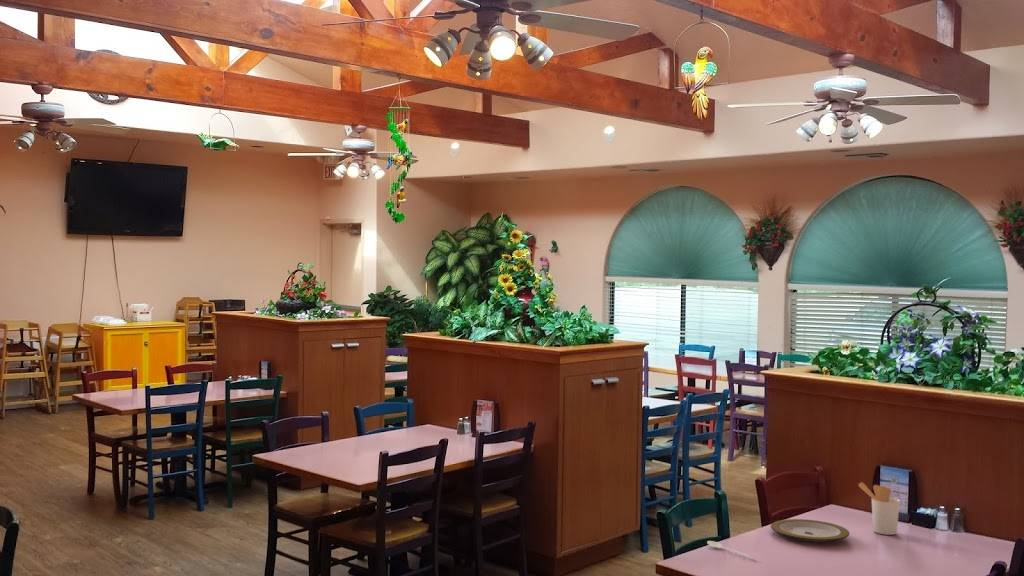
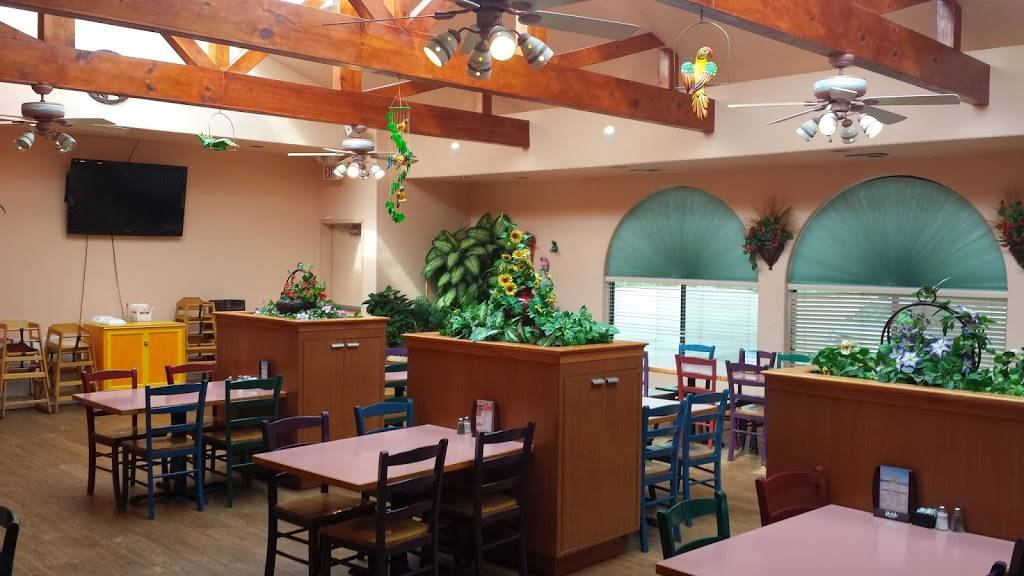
- utensil holder [857,481,901,536]
- plate [770,518,850,543]
- stirrer [706,540,758,561]
